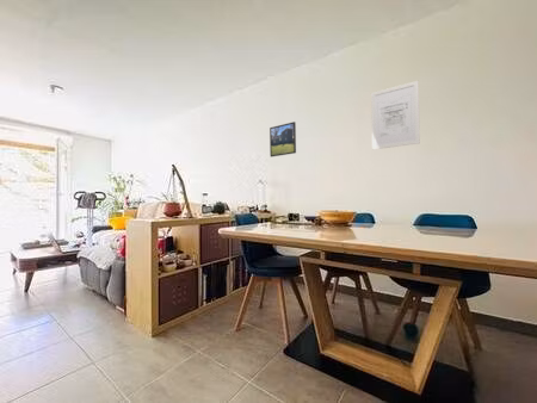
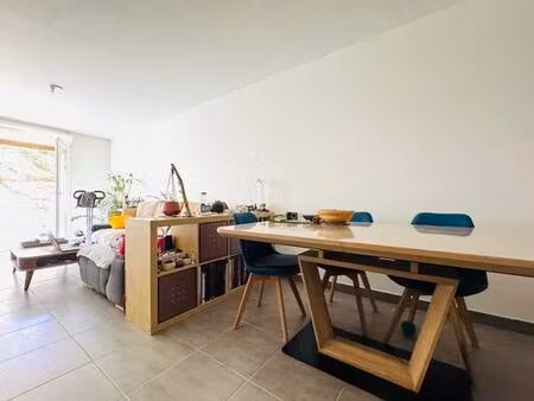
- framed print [268,120,297,157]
- wall art [370,80,421,151]
